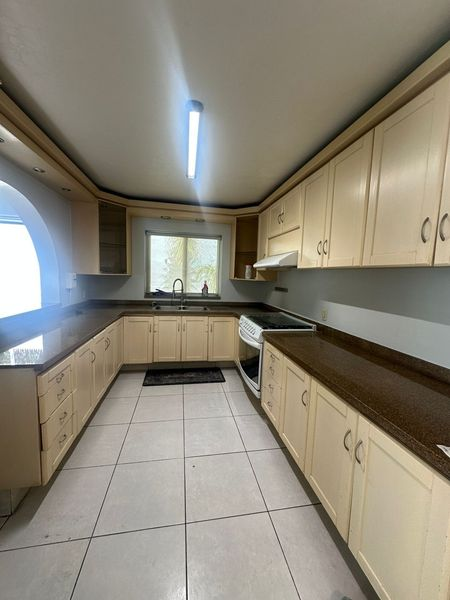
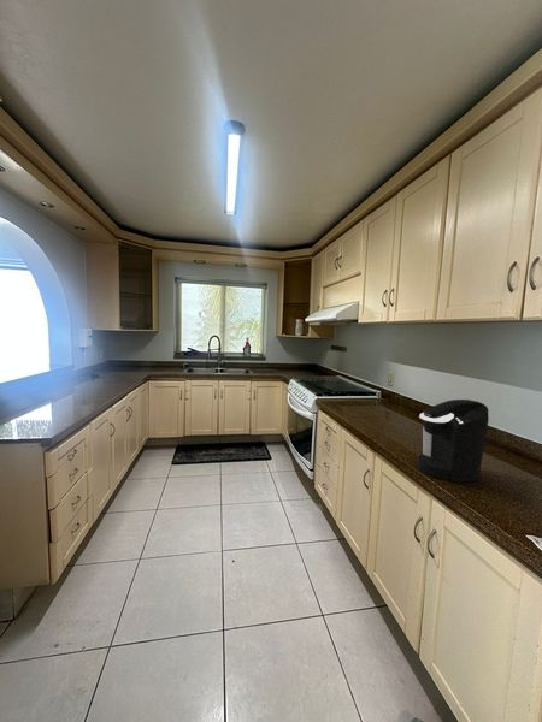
+ coffee maker [417,398,490,484]
